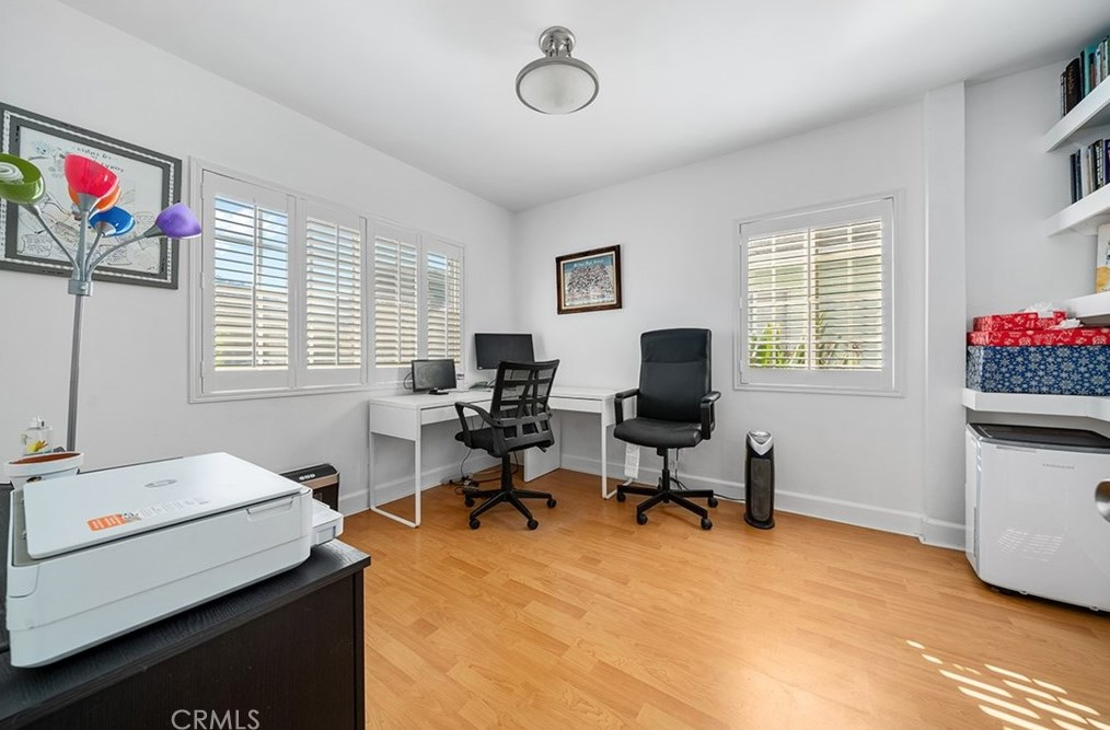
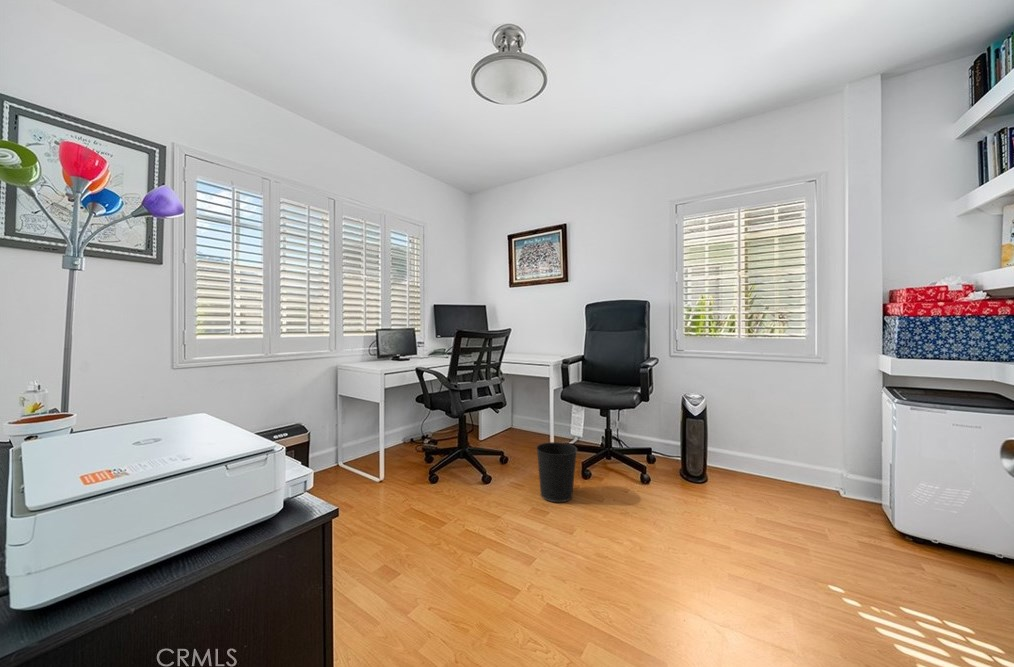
+ wastebasket [535,441,578,503]
